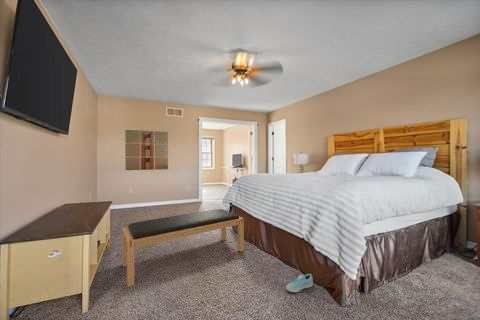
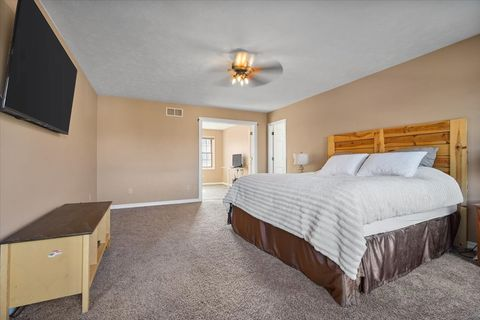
- bench [121,208,245,288]
- wall art [124,129,169,171]
- sneaker [285,273,314,293]
